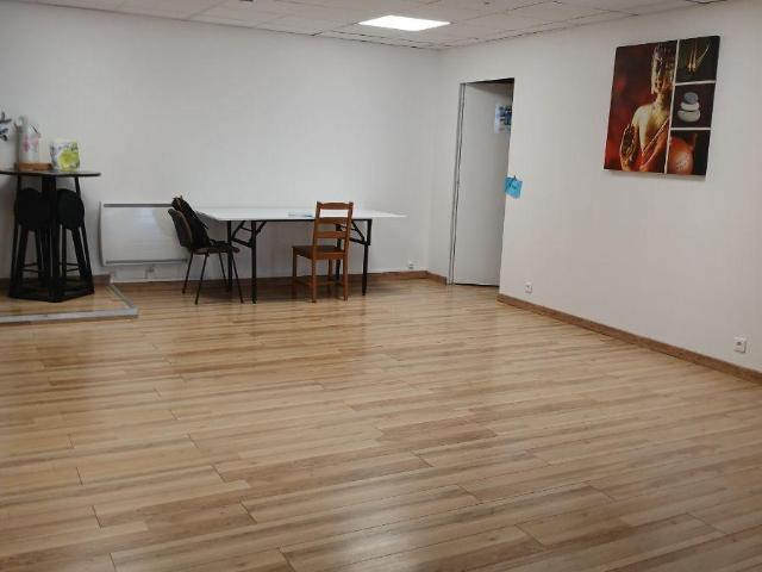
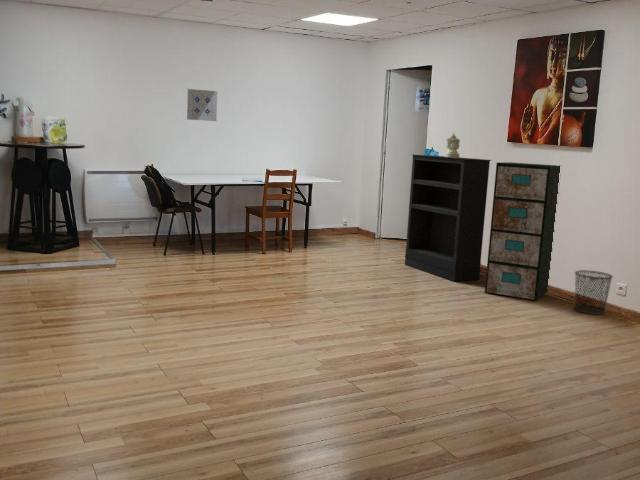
+ bookshelf [404,154,492,282]
+ waste bin [573,269,614,316]
+ wall art [186,88,218,122]
+ buddha head [444,132,461,158]
+ filing cabinet [484,161,561,302]
